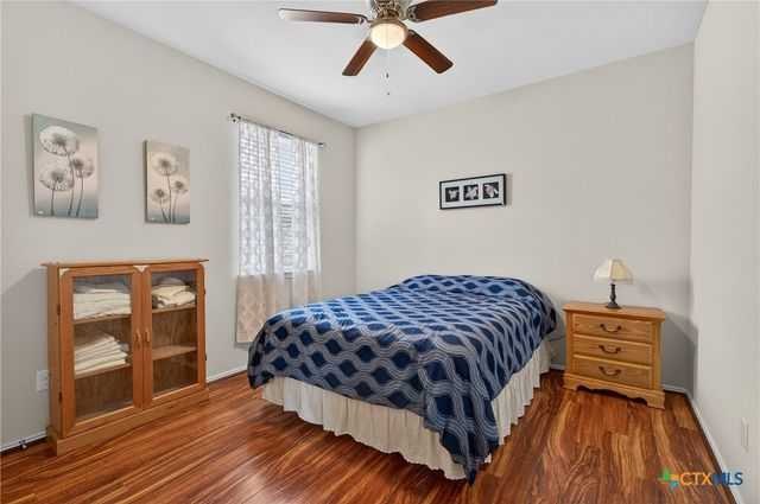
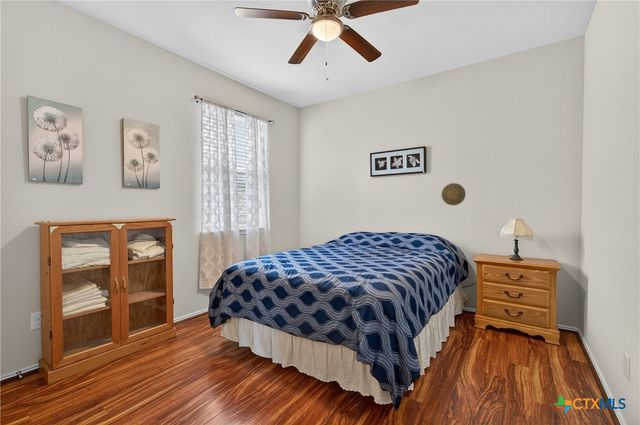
+ decorative plate [441,182,467,206]
